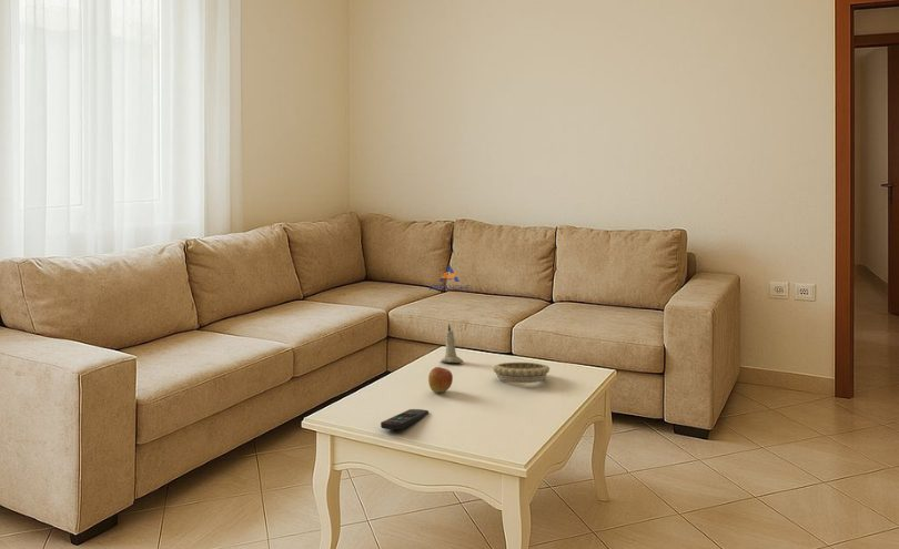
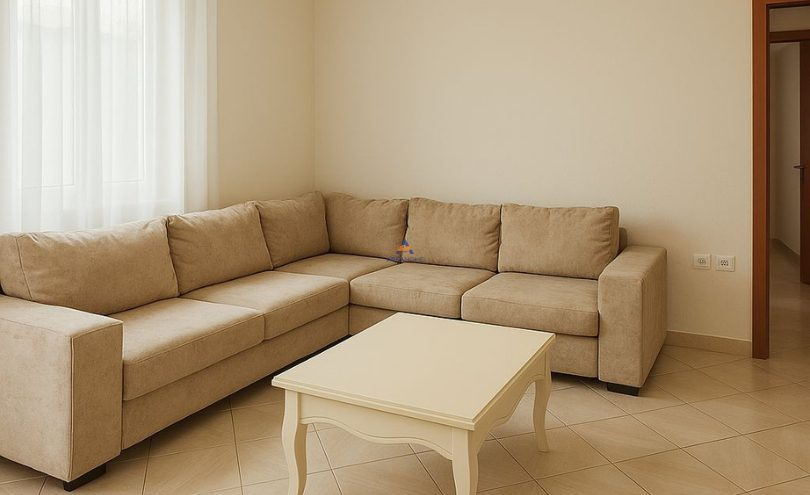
- decorative bowl [492,362,550,384]
- apple [427,366,454,394]
- candle [440,323,464,364]
- remote control [380,408,430,430]
